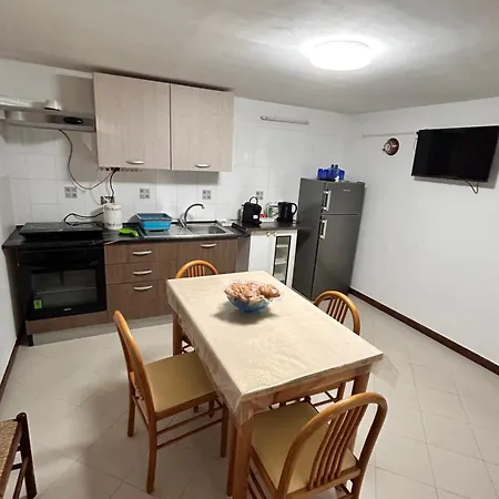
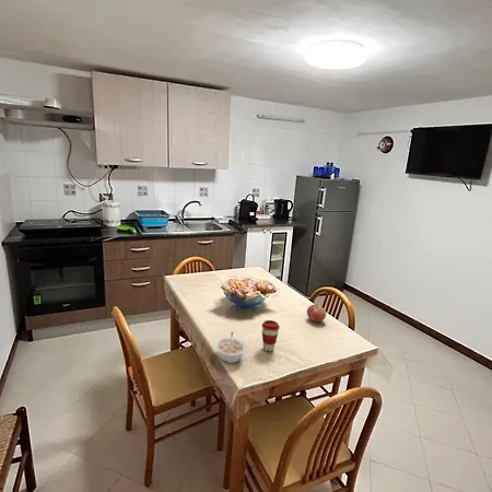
+ coffee cup [260,319,281,352]
+ legume [213,330,247,364]
+ fruit [306,304,327,324]
